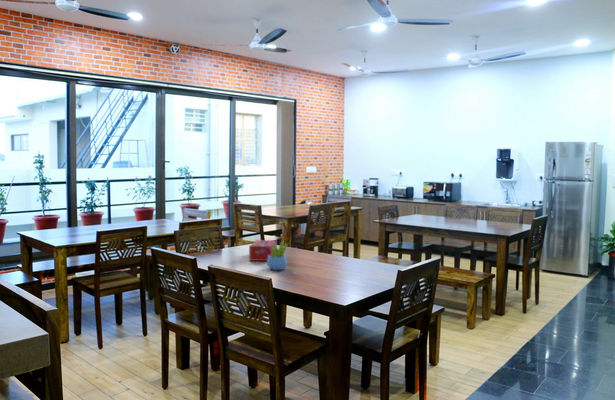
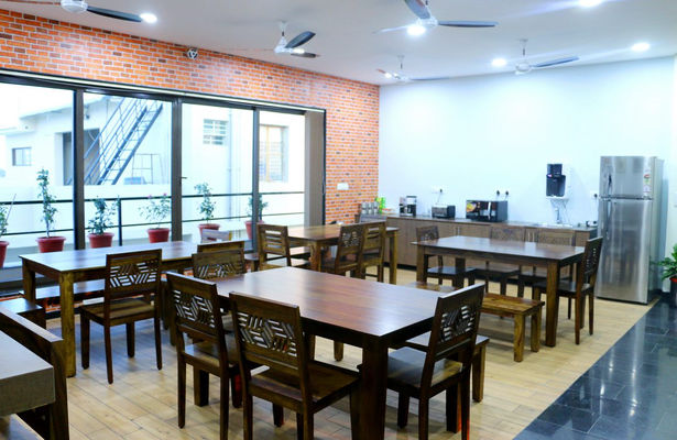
- tissue box [248,239,278,262]
- succulent plant [266,237,290,271]
